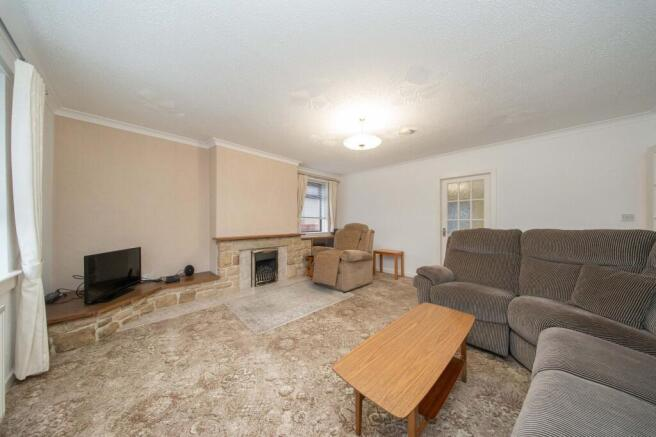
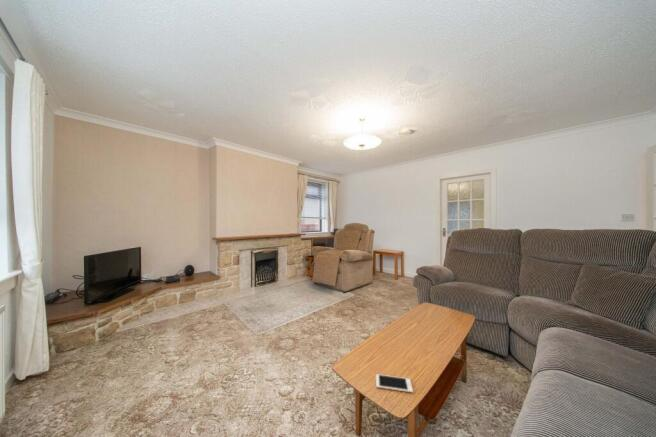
+ cell phone [375,373,414,393]
